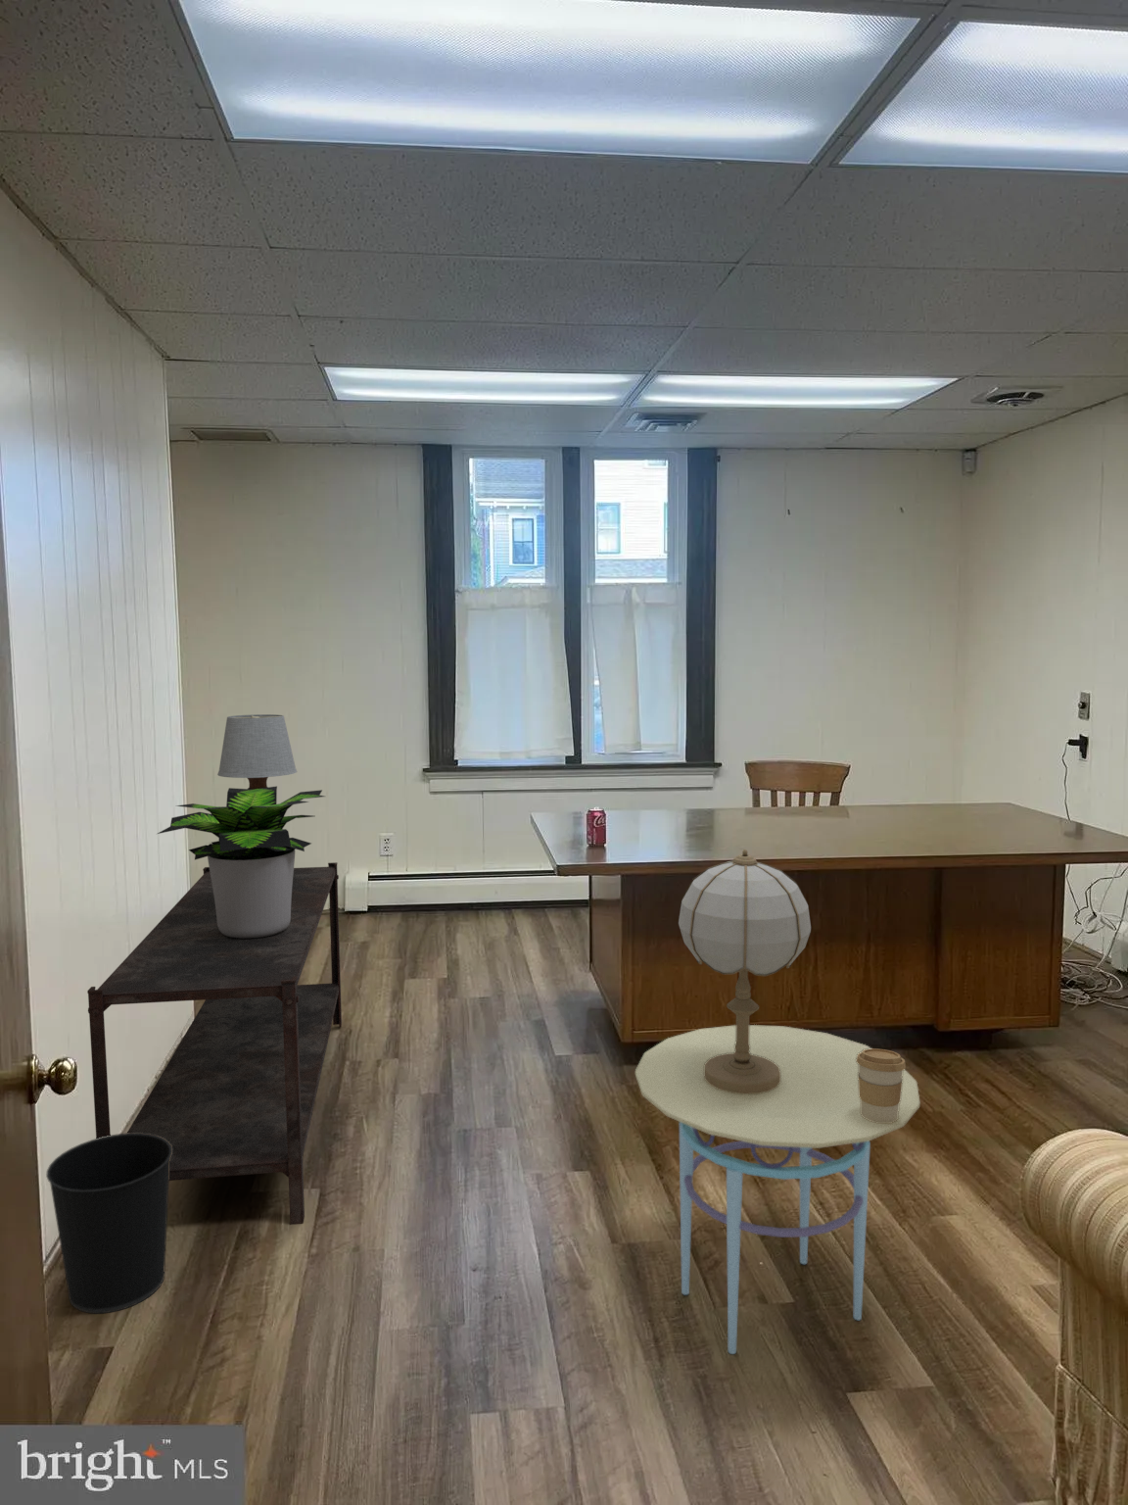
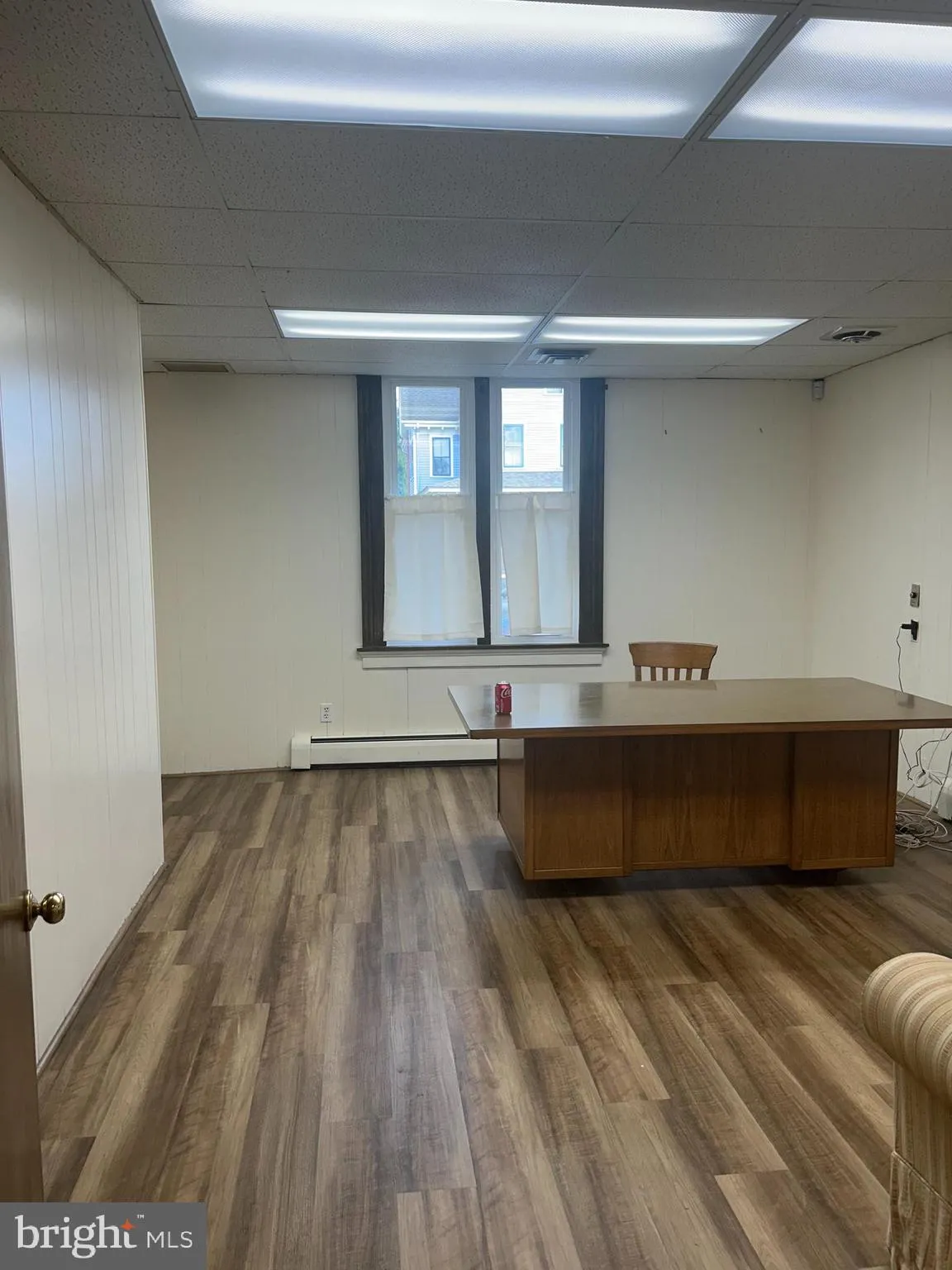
- wastebasket [45,1132,172,1315]
- coffee cup [855,1048,906,1123]
- side table [634,1024,921,1354]
- potted plant [156,784,325,939]
- table lamp [678,848,812,1095]
- shelving unit [86,862,342,1225]
- table lamp [217,713,297,789]
